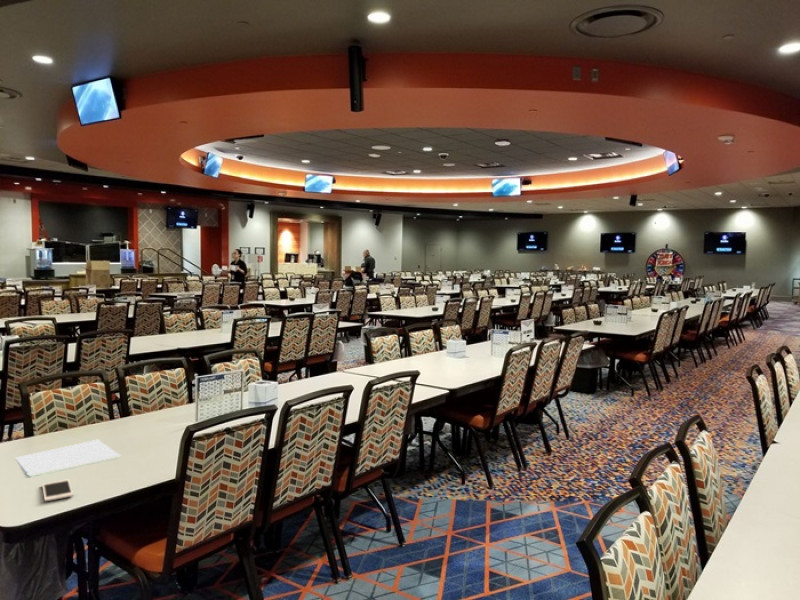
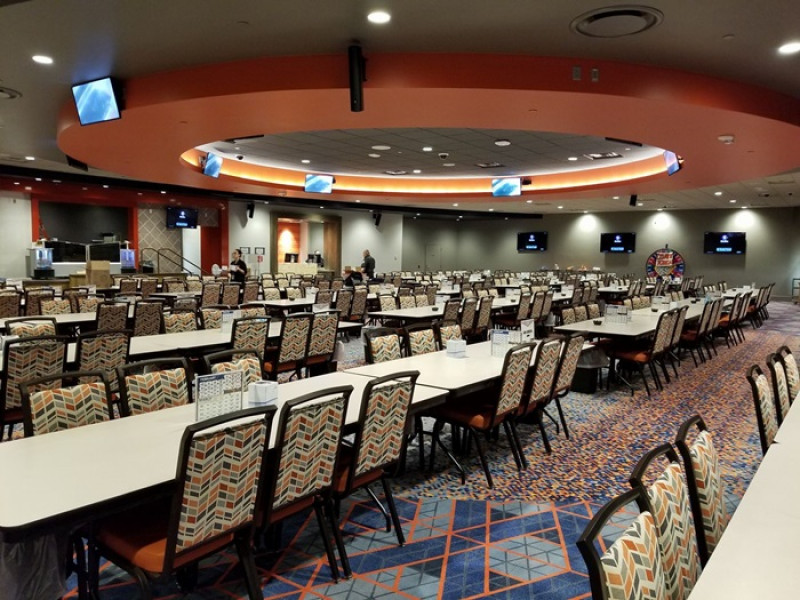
- cell phone [41,478,74,502]
- paper sheet [15,439,121,476]
